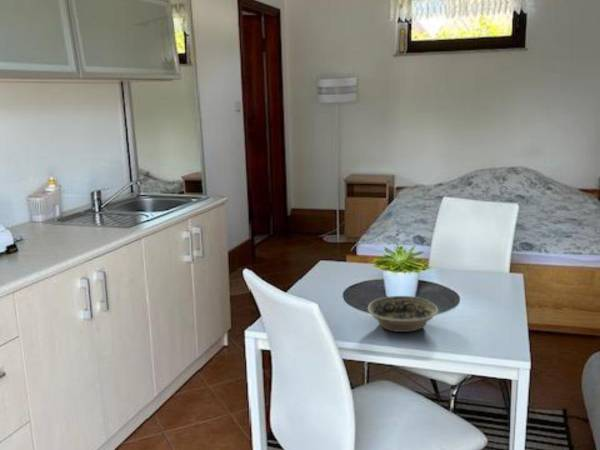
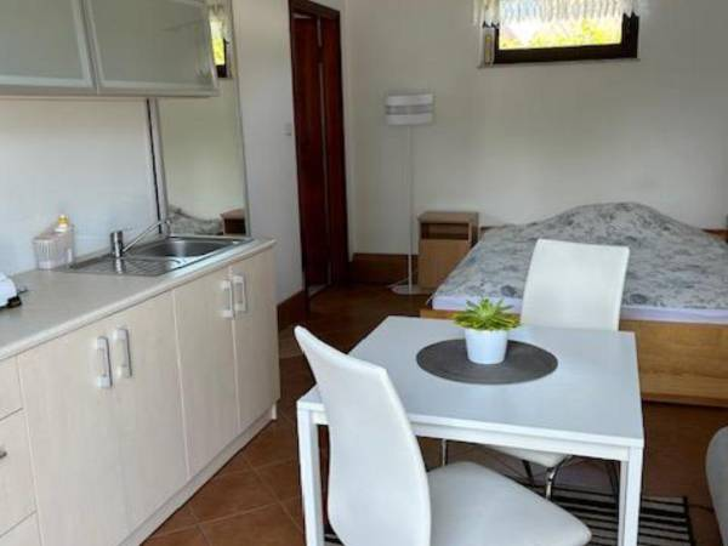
- bowl [367,295,439,333]
